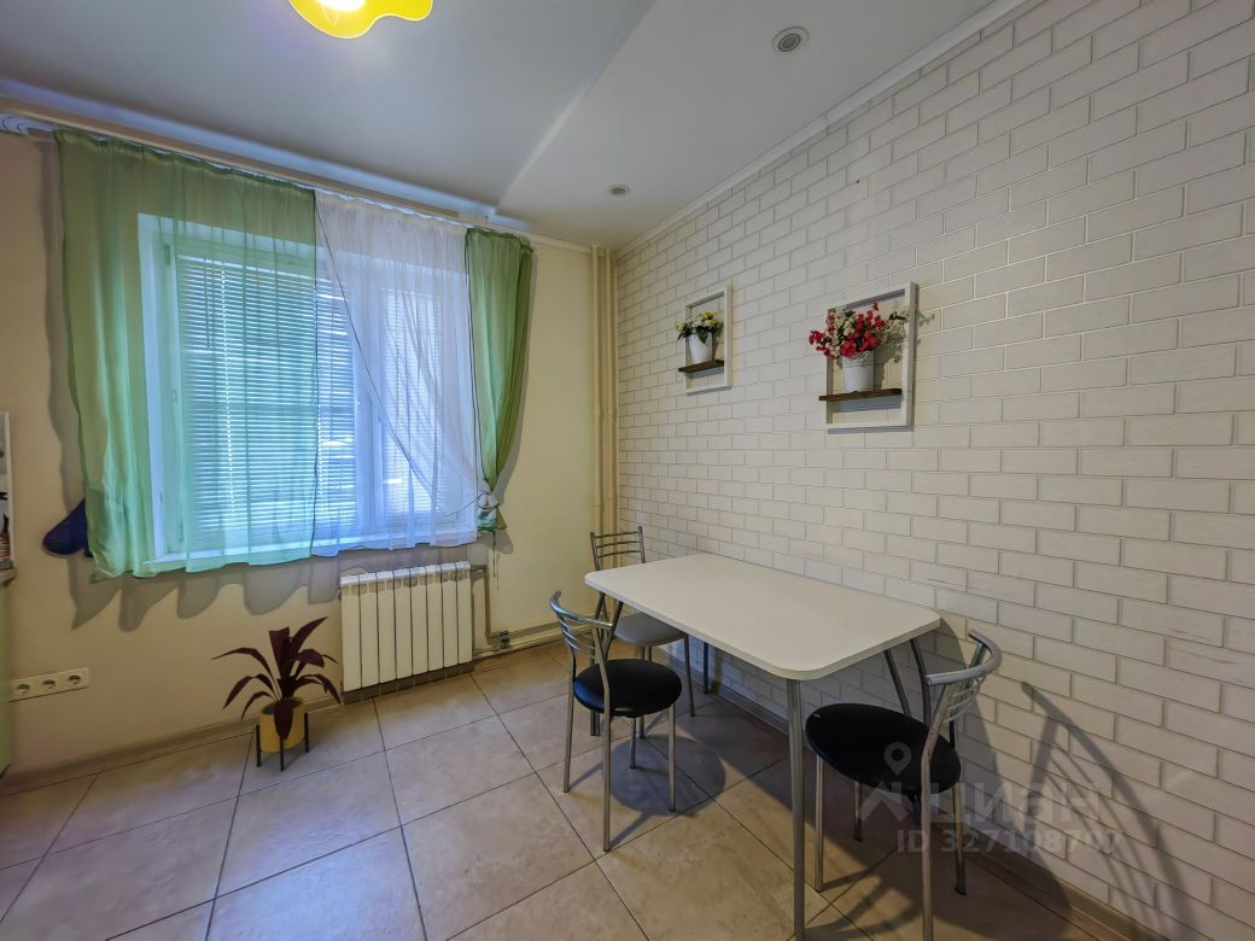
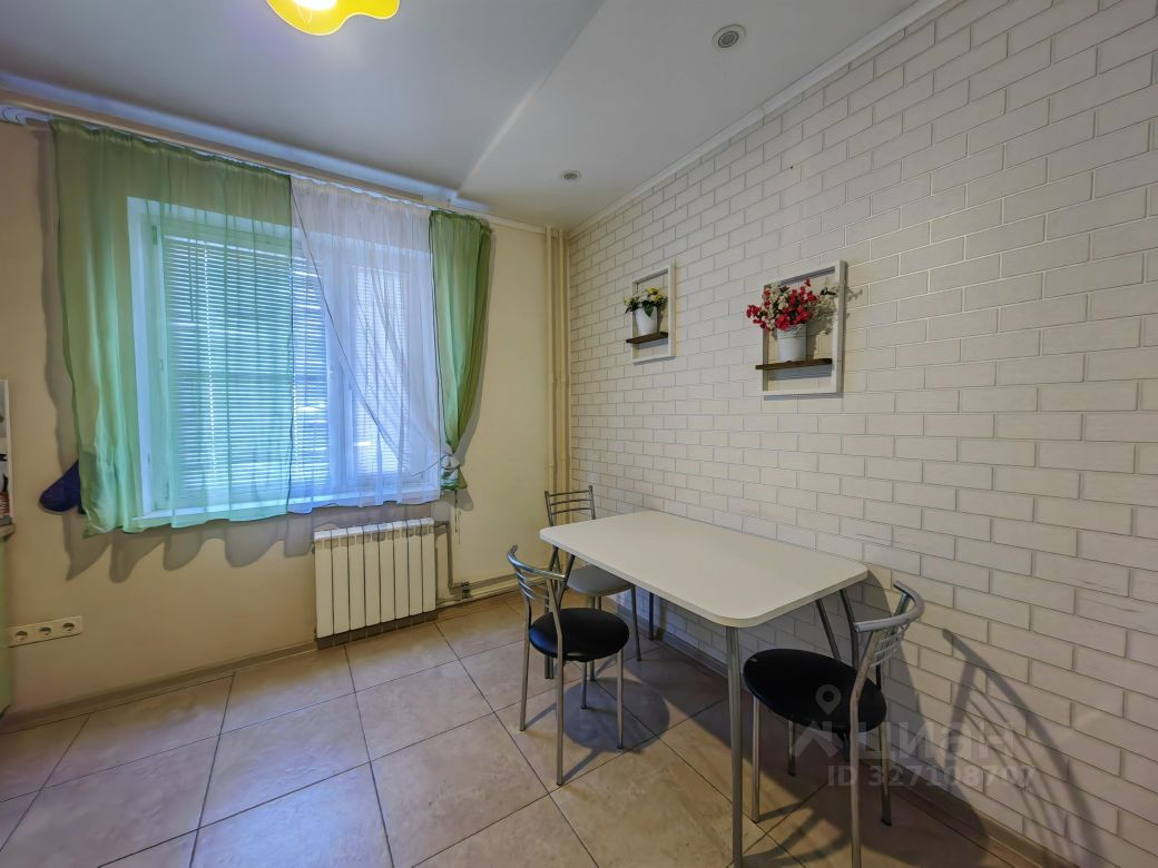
- house plant [210,615,342,772]
